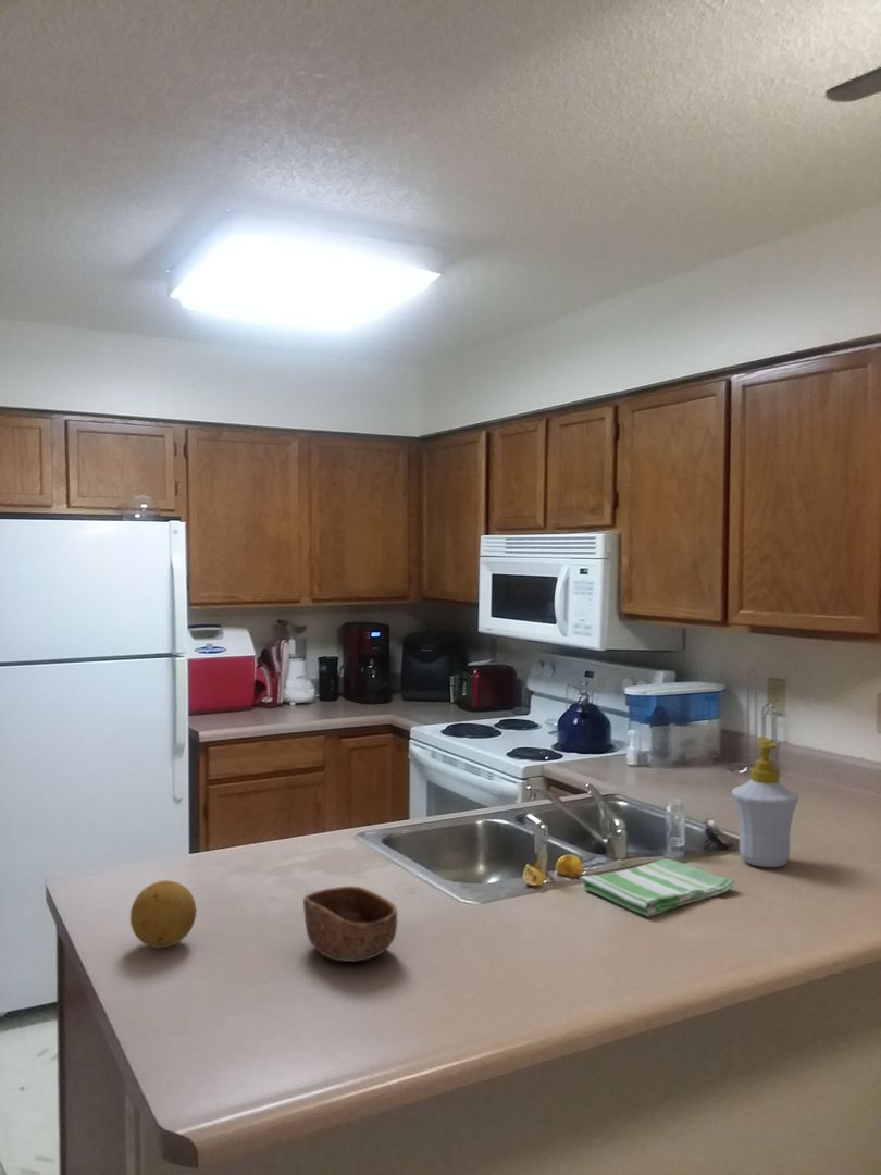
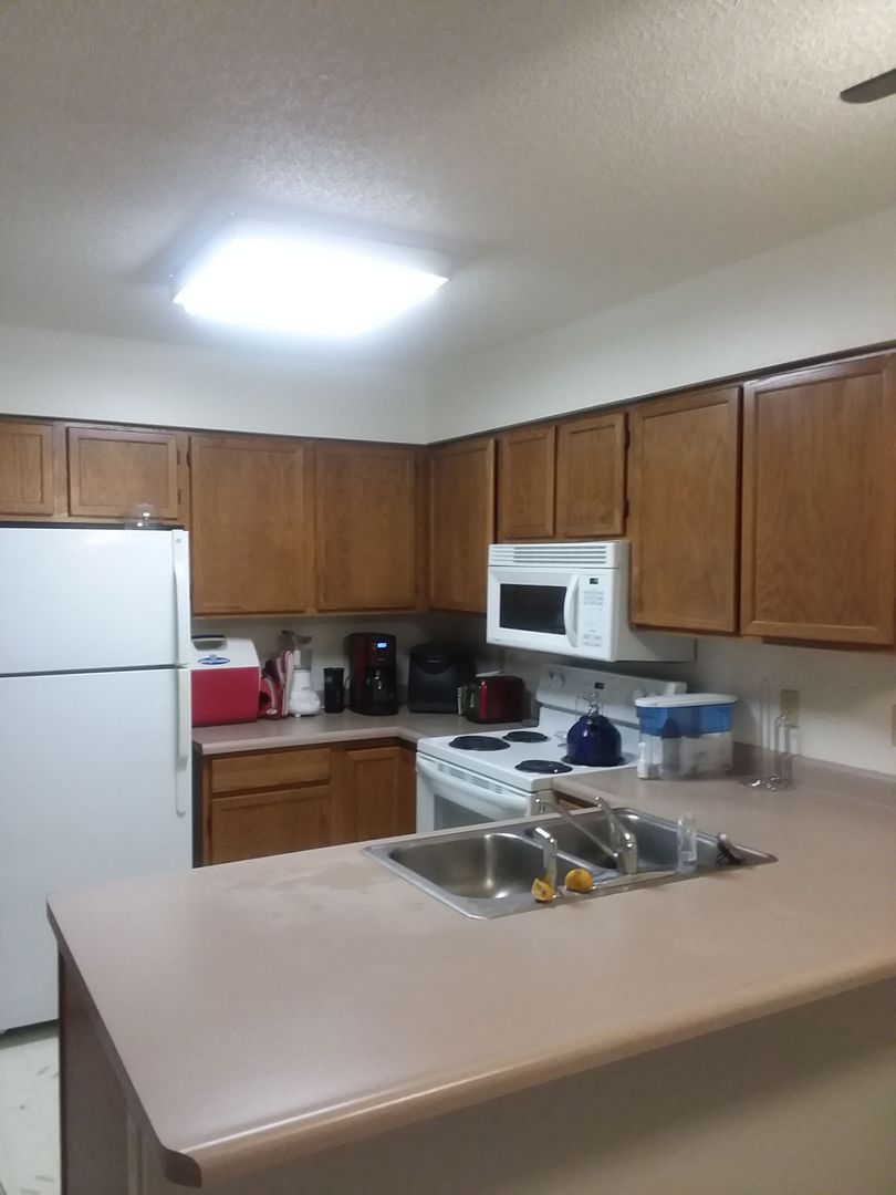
- fruit [129,879,197,949]
- bowl [302,886,398,963]
- dish towel [580,857,735,918]
- soap bottle [731,735,799,868]
